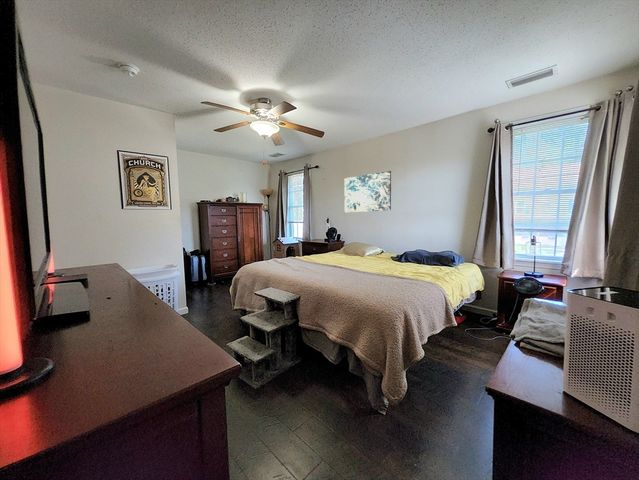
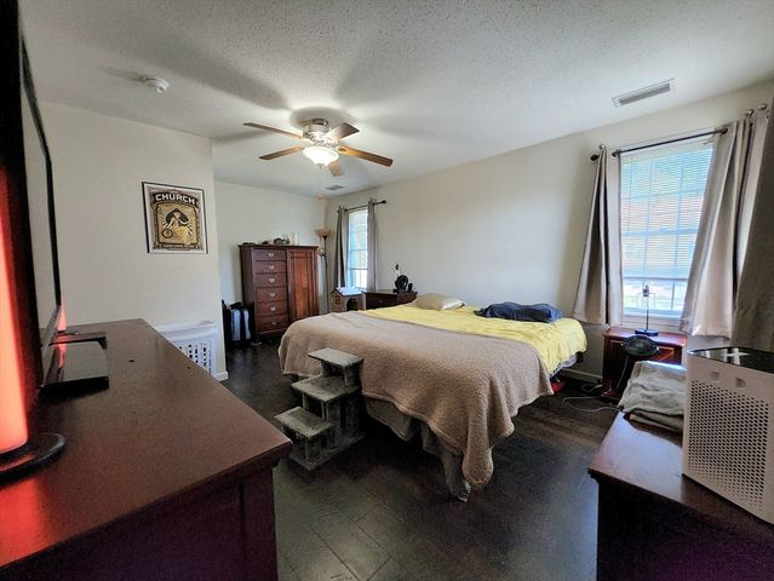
- wall art [344,170,392,213]
